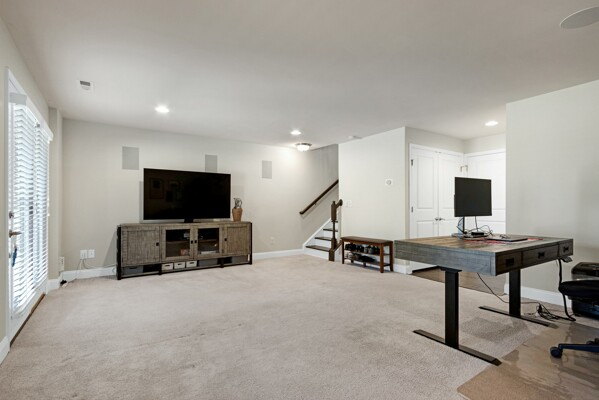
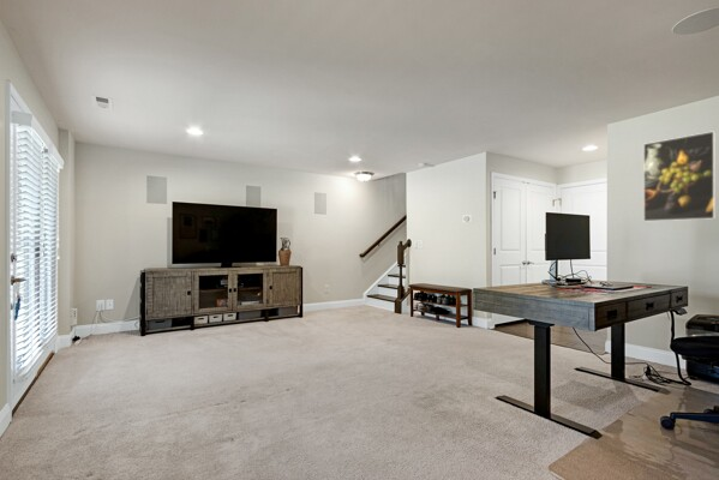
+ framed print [642,130,717,222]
